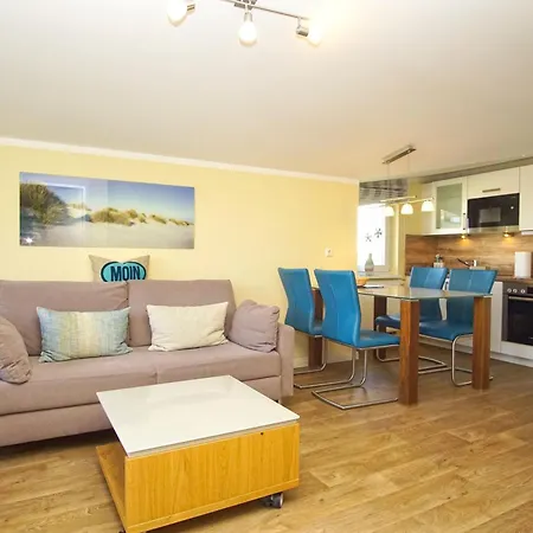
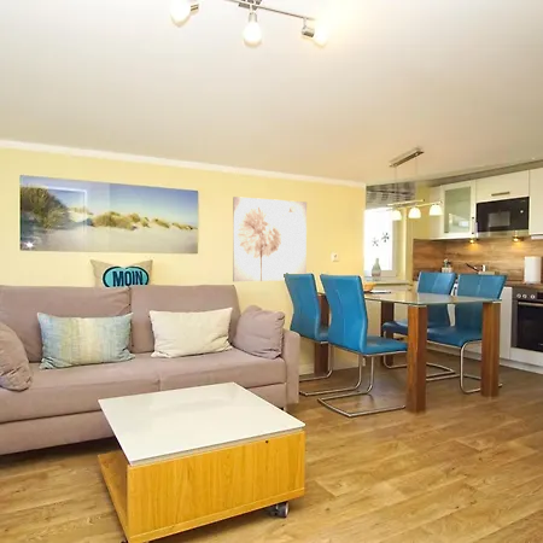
+ wall art [232,195,308,282]
